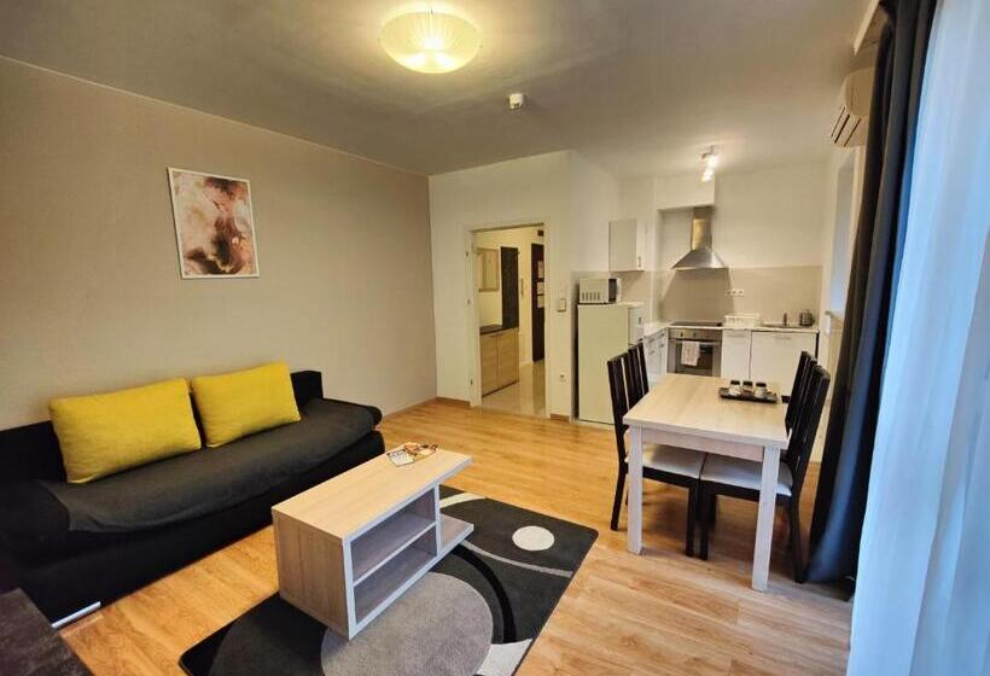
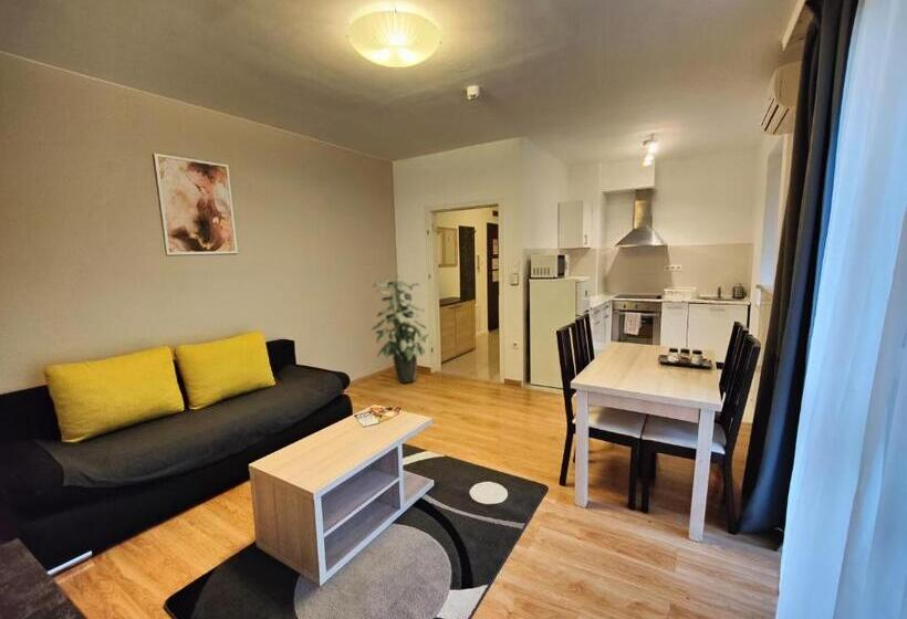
+ indoor plant [371,274,430,385]
